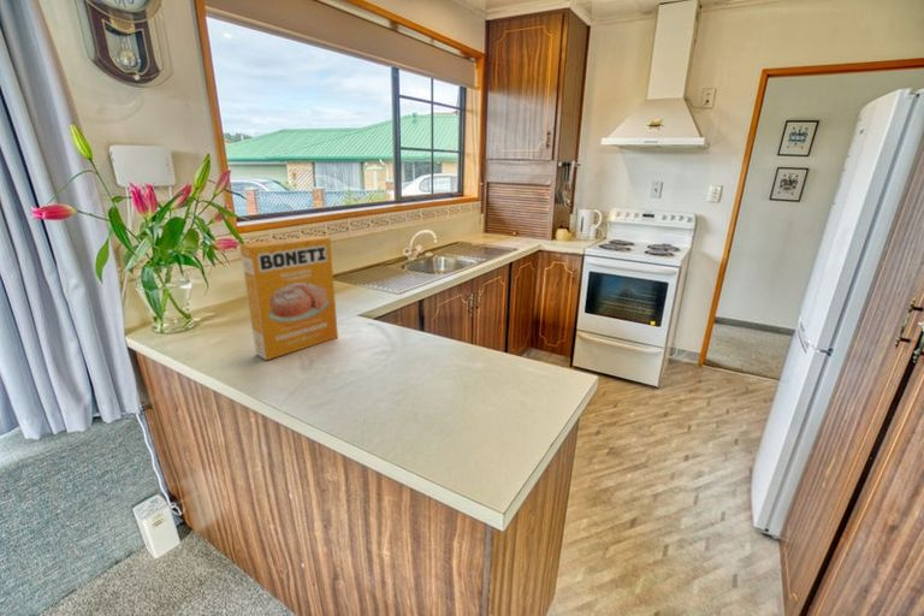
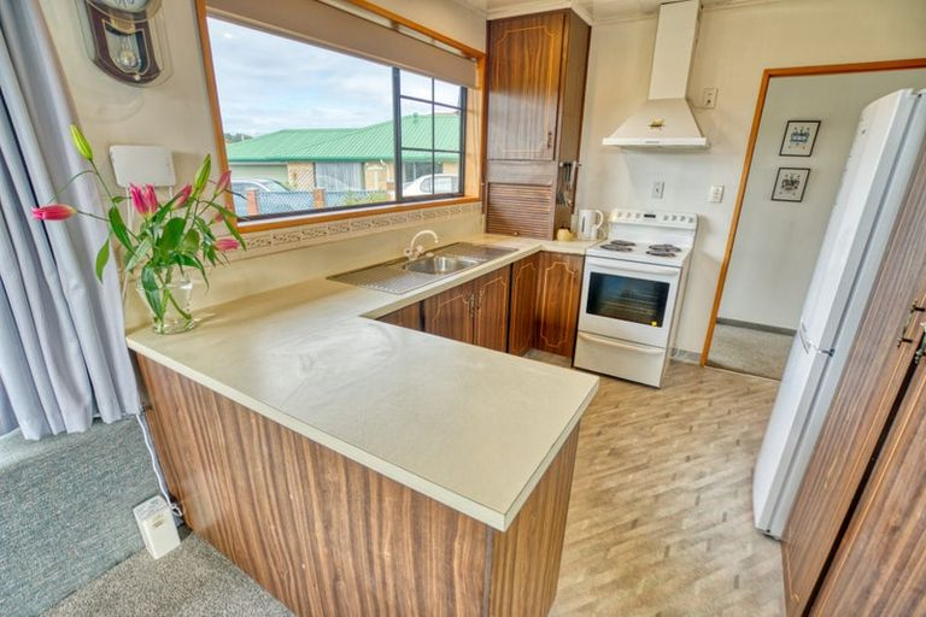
- cereal box [238,235,339,361]
